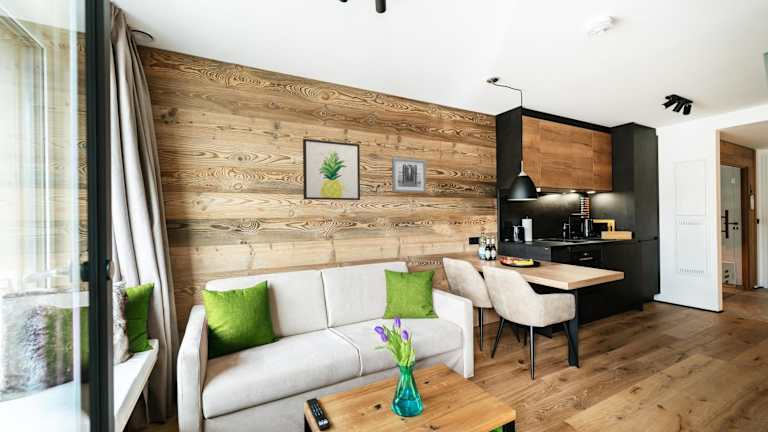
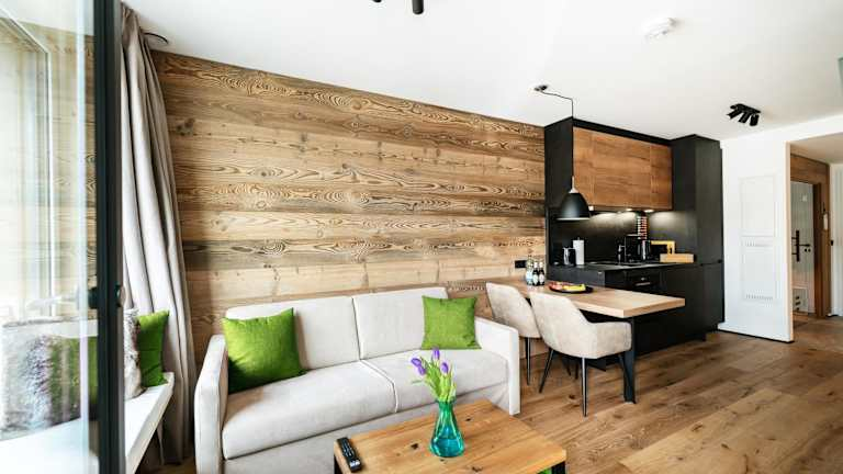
- wall art [391,157,427,194]
- wall art [302,138,361,201]
